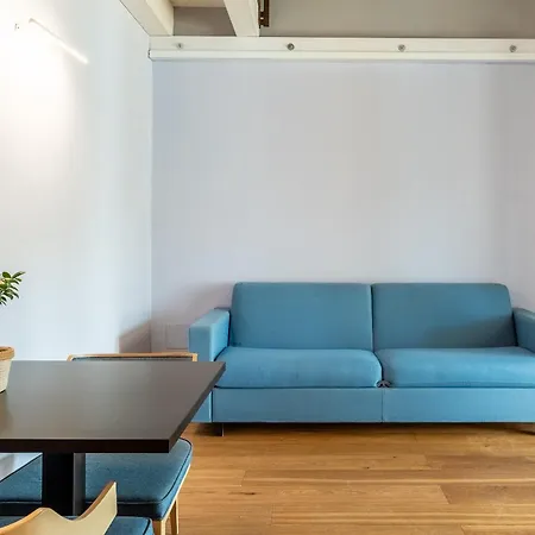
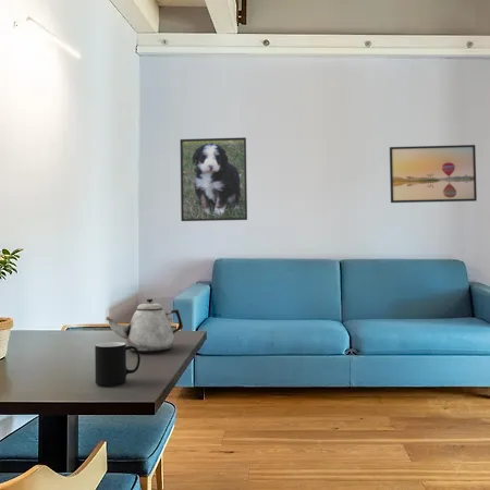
+ cup [94,341,142,387]
+ teapot [105,298,184,353]
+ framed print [389,144,478,204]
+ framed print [180,136,248,222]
